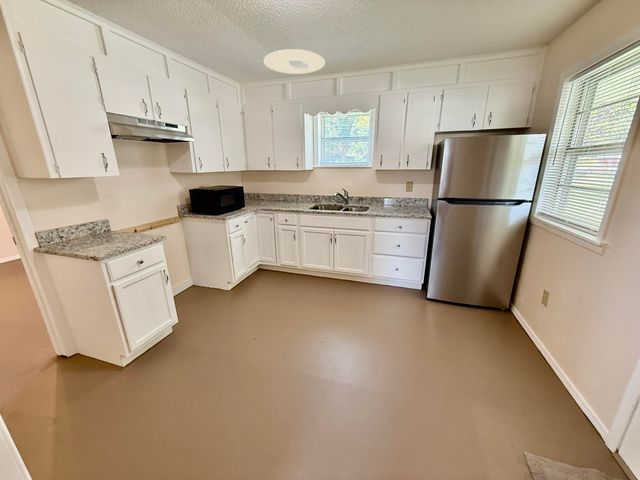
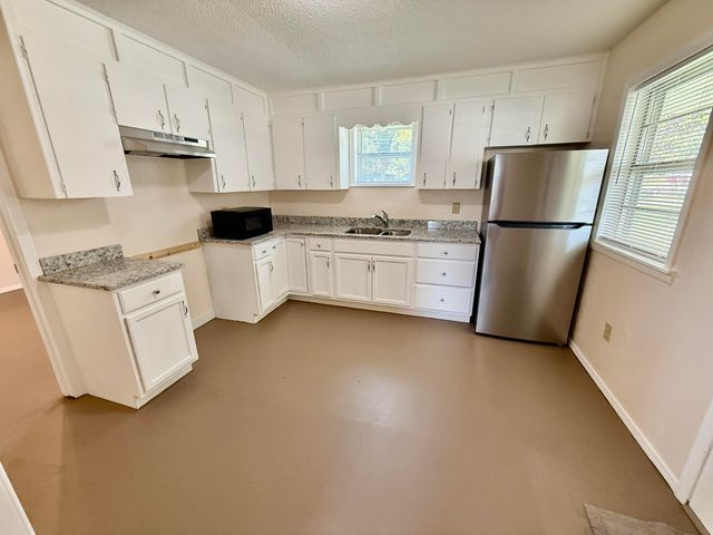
- ceiling light [263,48,326,75]
